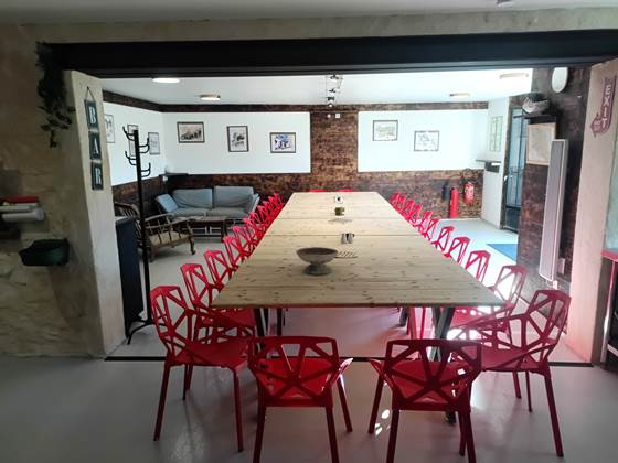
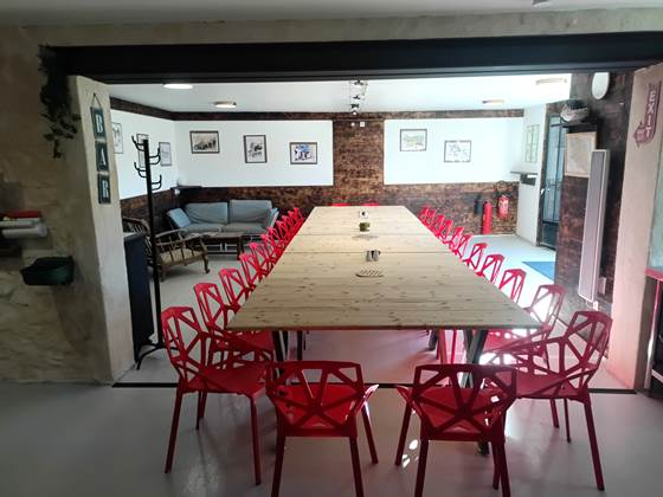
- decorative bowl [295,246,340,276]
